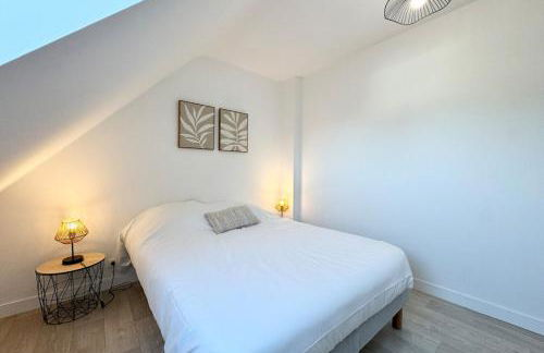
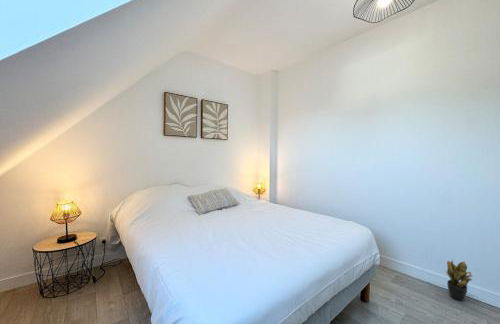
+ potted plant [445,259,473,302]
